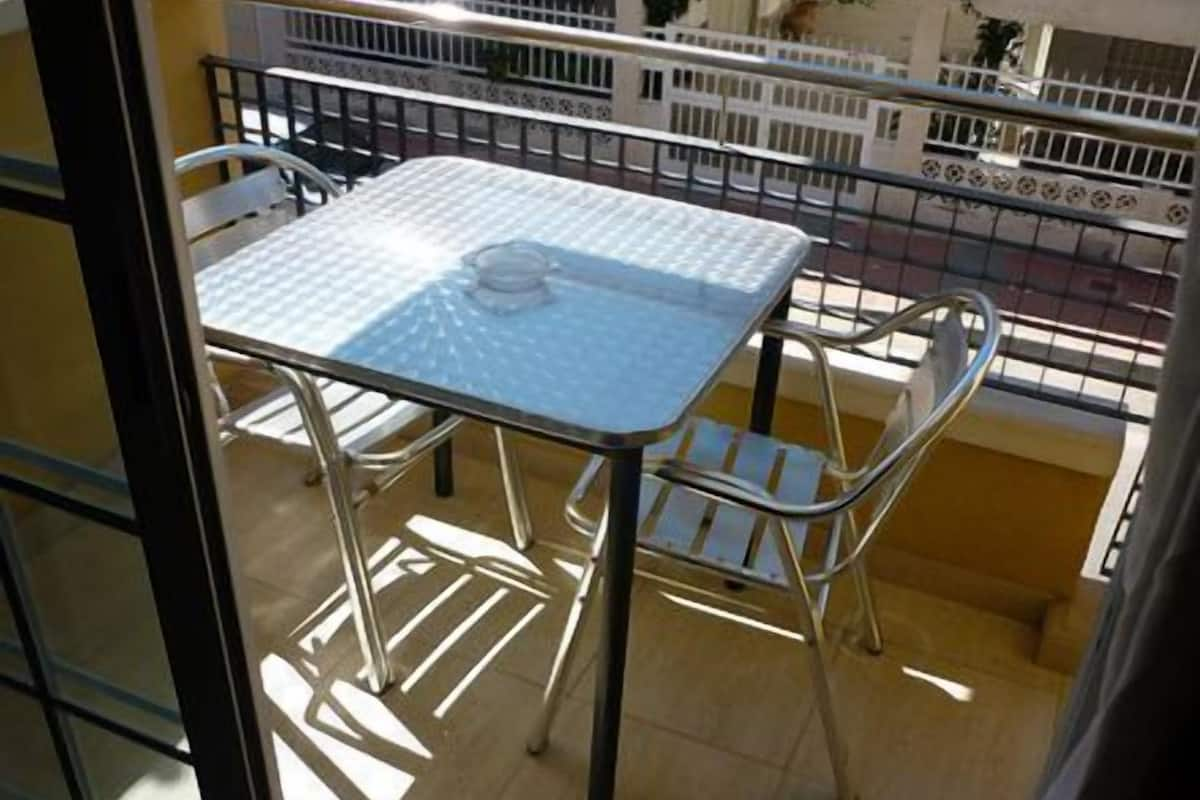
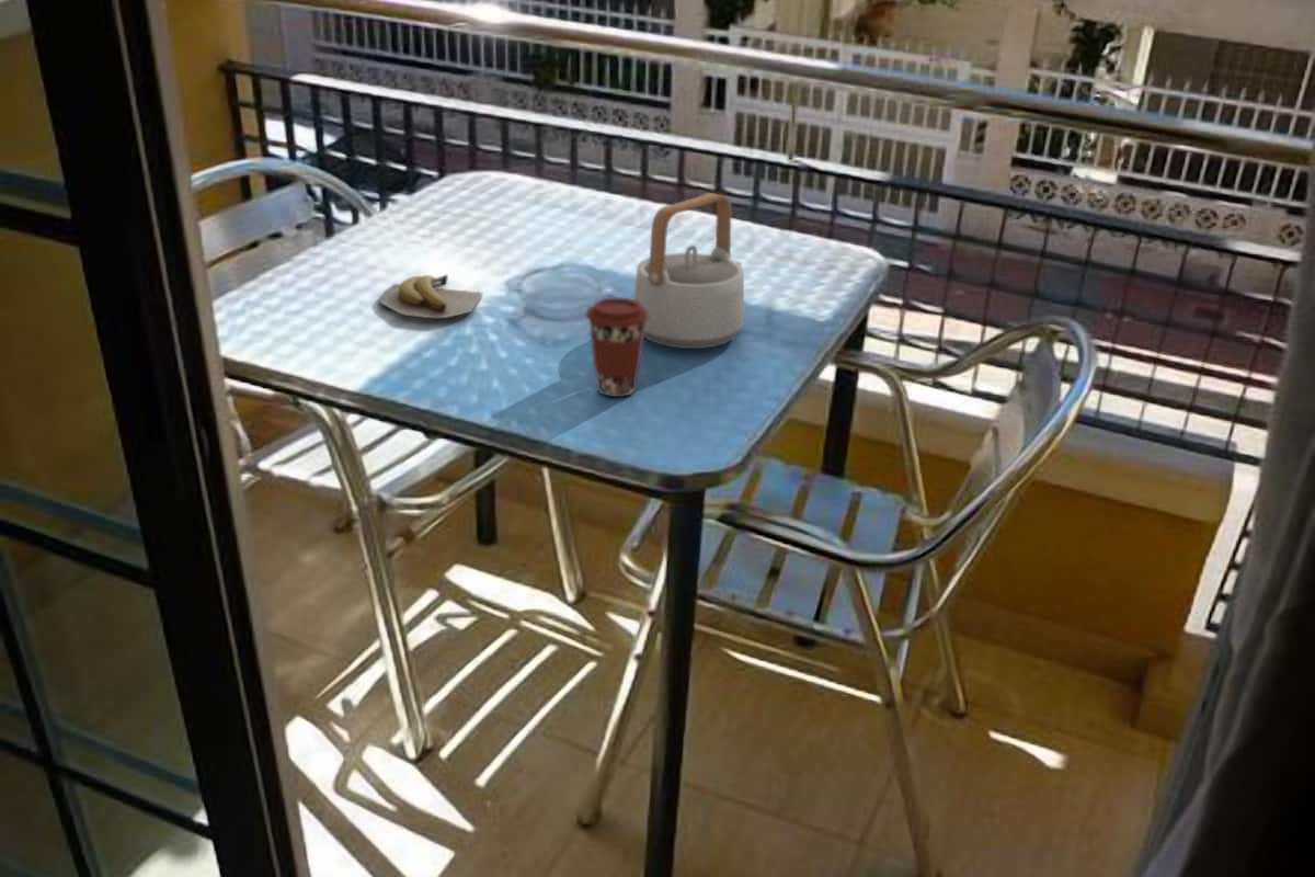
+ banana [377,273,483,320]
+ teapot [633,192,745,350]
+ coffee cup [585,296,649,398]
